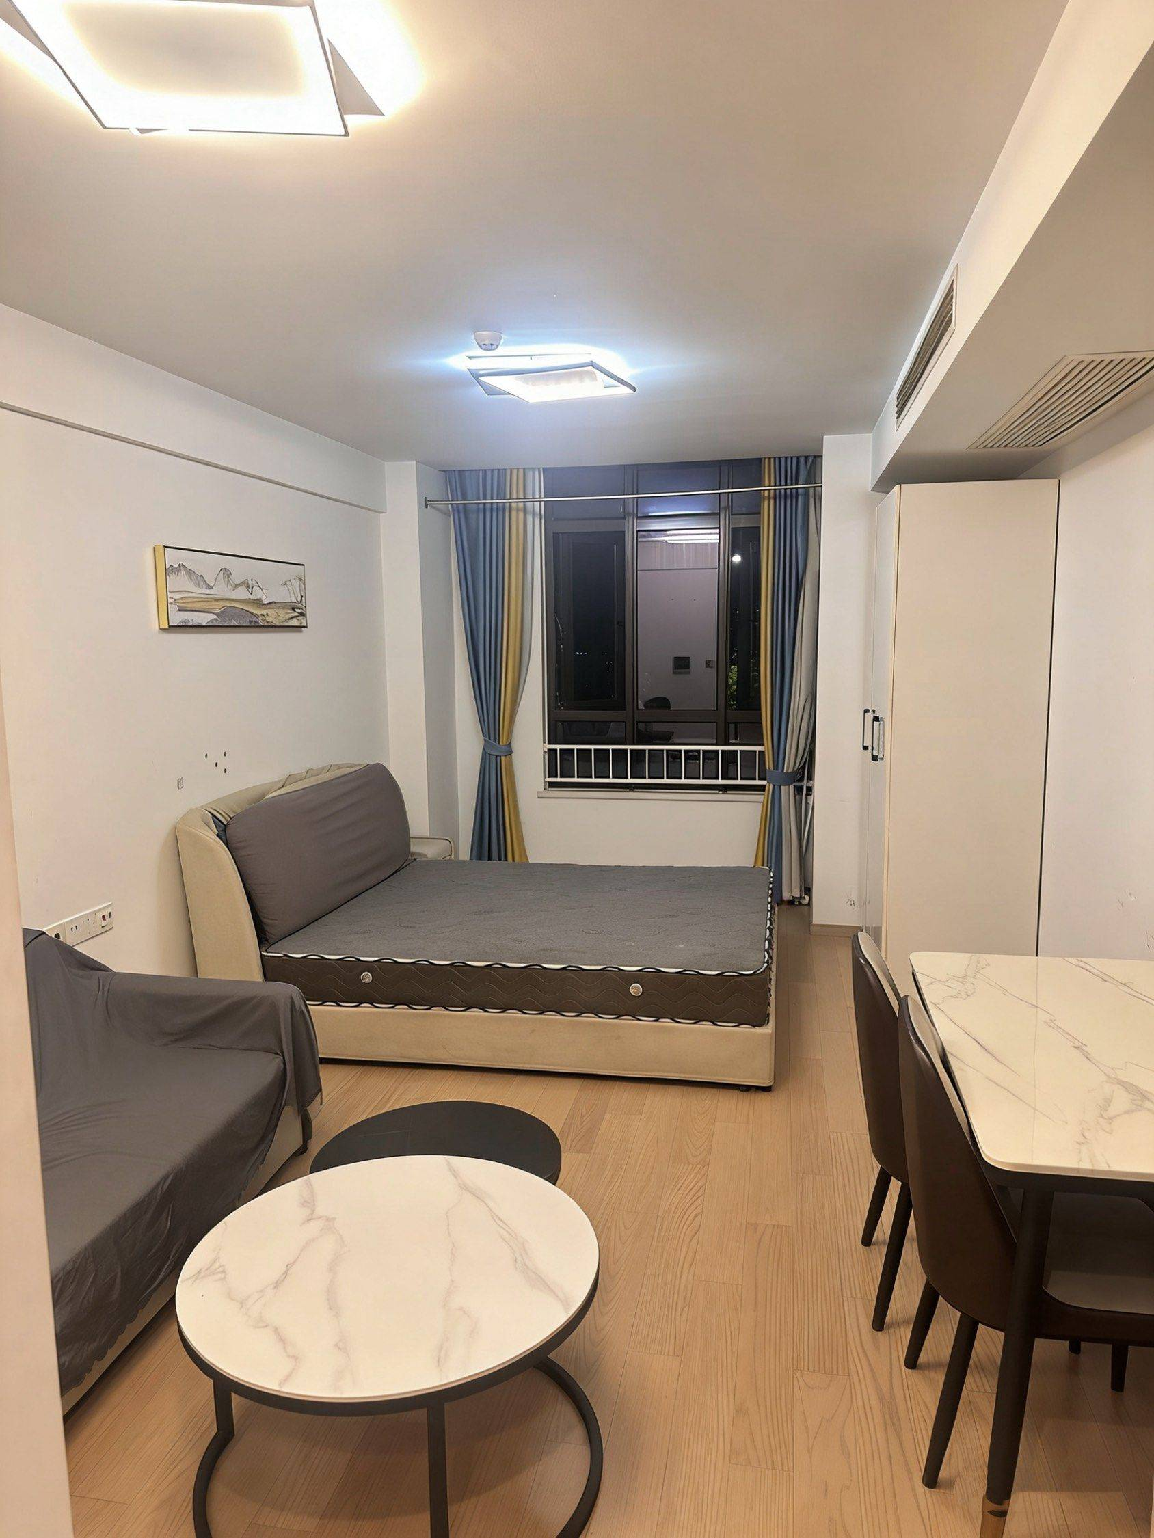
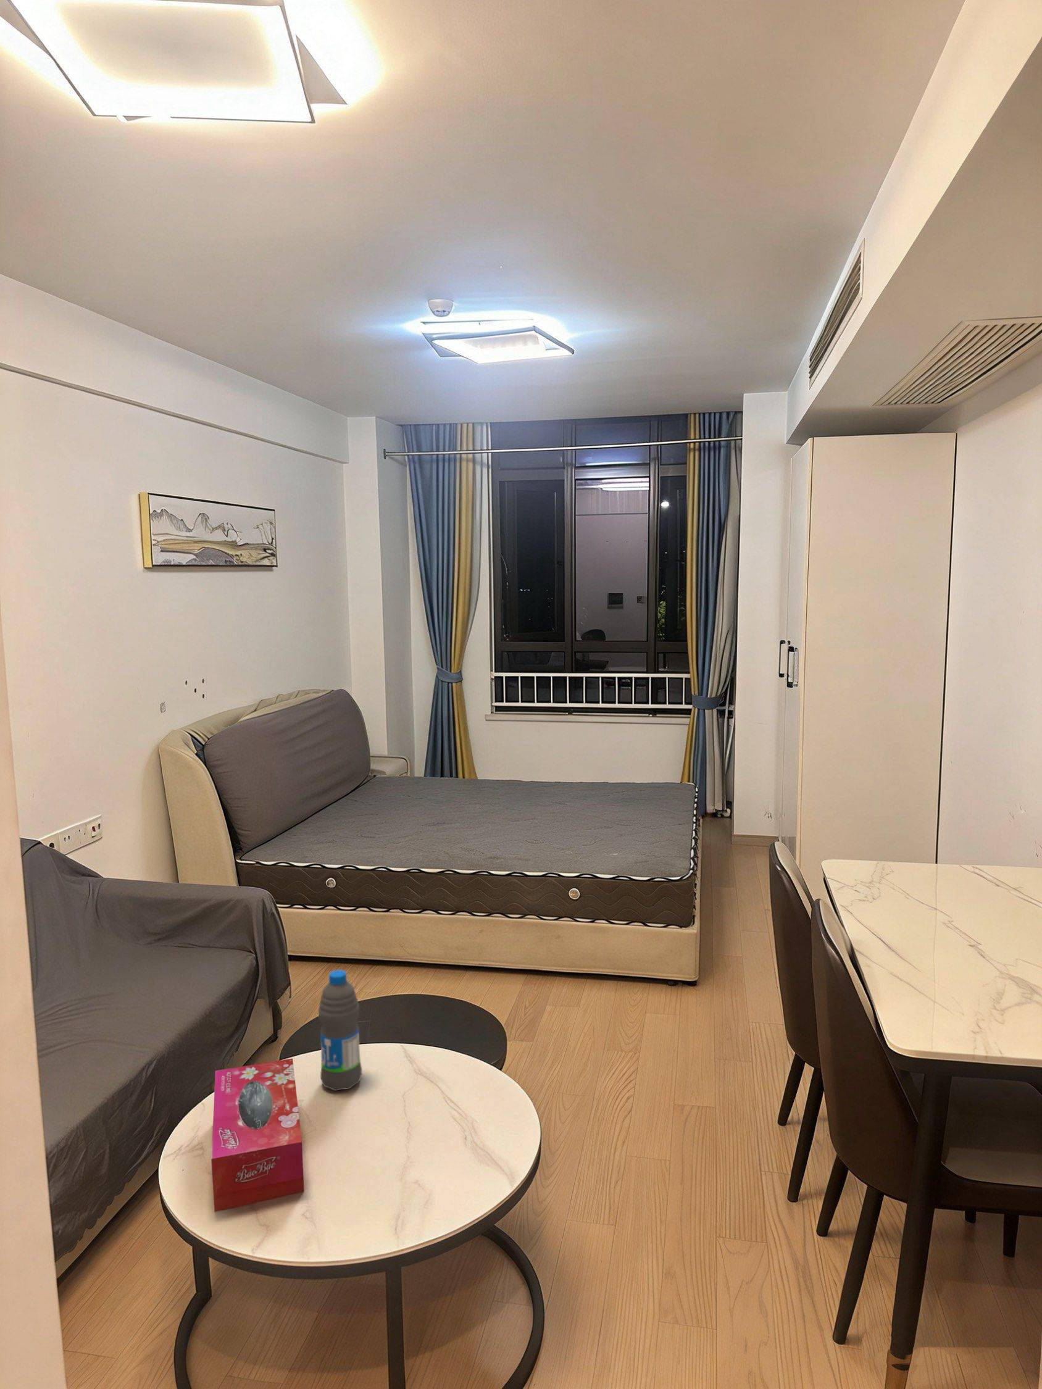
+ water bottle [317,969,362,1091]
+ tissue box [210,1058,304,1213]
